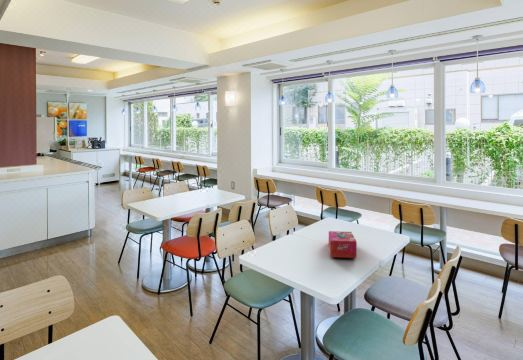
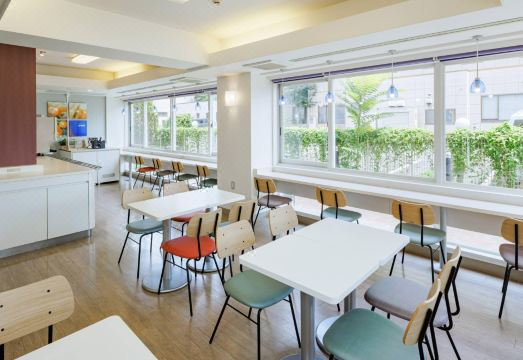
- tissue box [328,230,358,259]
